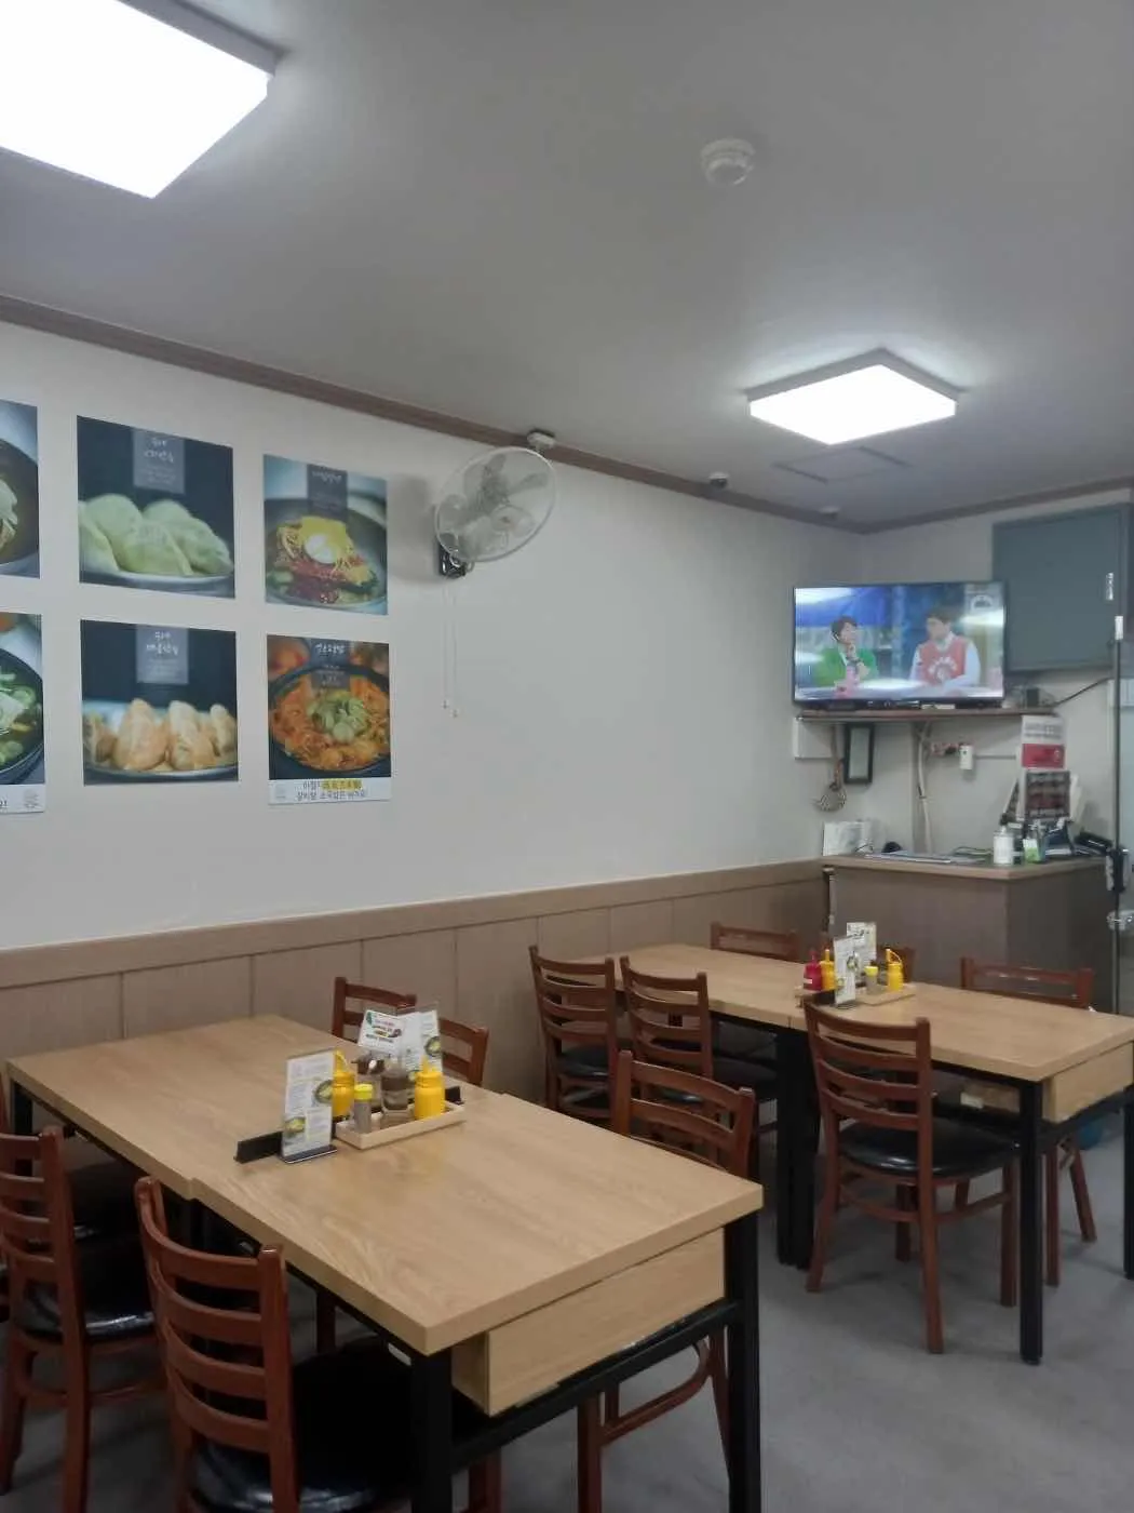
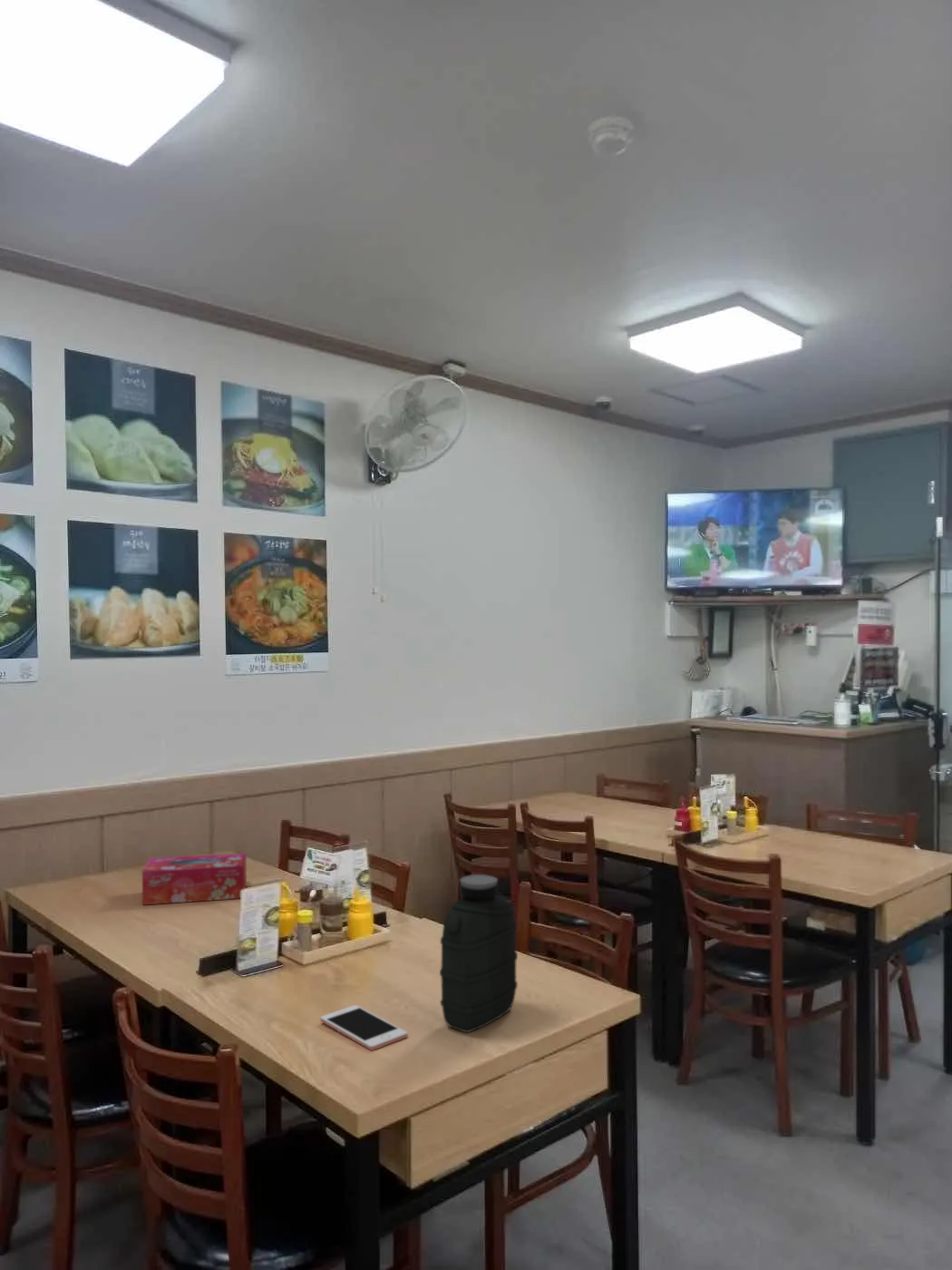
+ tissue box [141,852,248,905]
+ water jug [439,874,519,1033]
+ cell phone [320,1004,408,1051]
